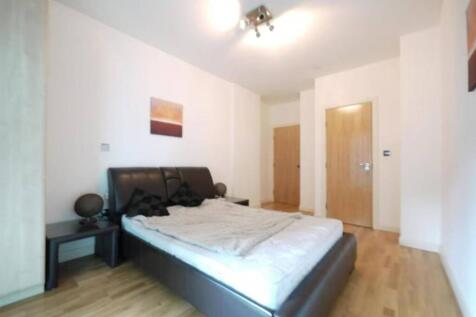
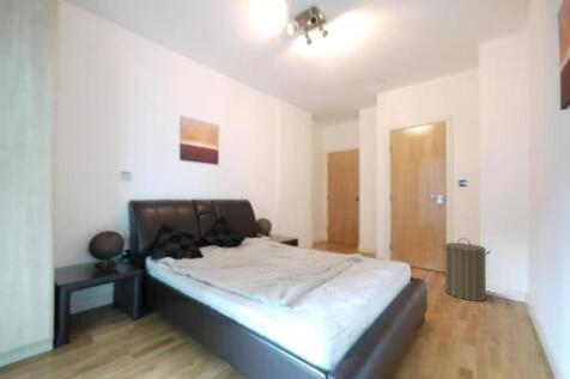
+ laundry hamper [439,237,492,302]
